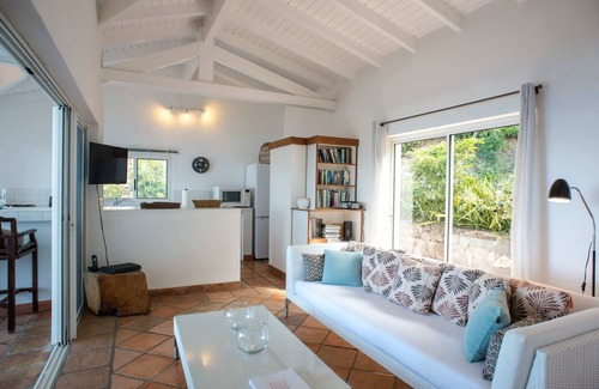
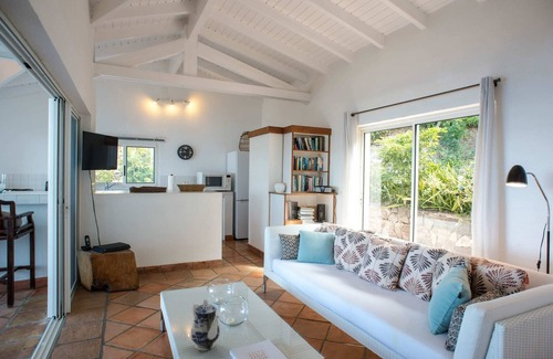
+ teapot [189,298,221,351]
